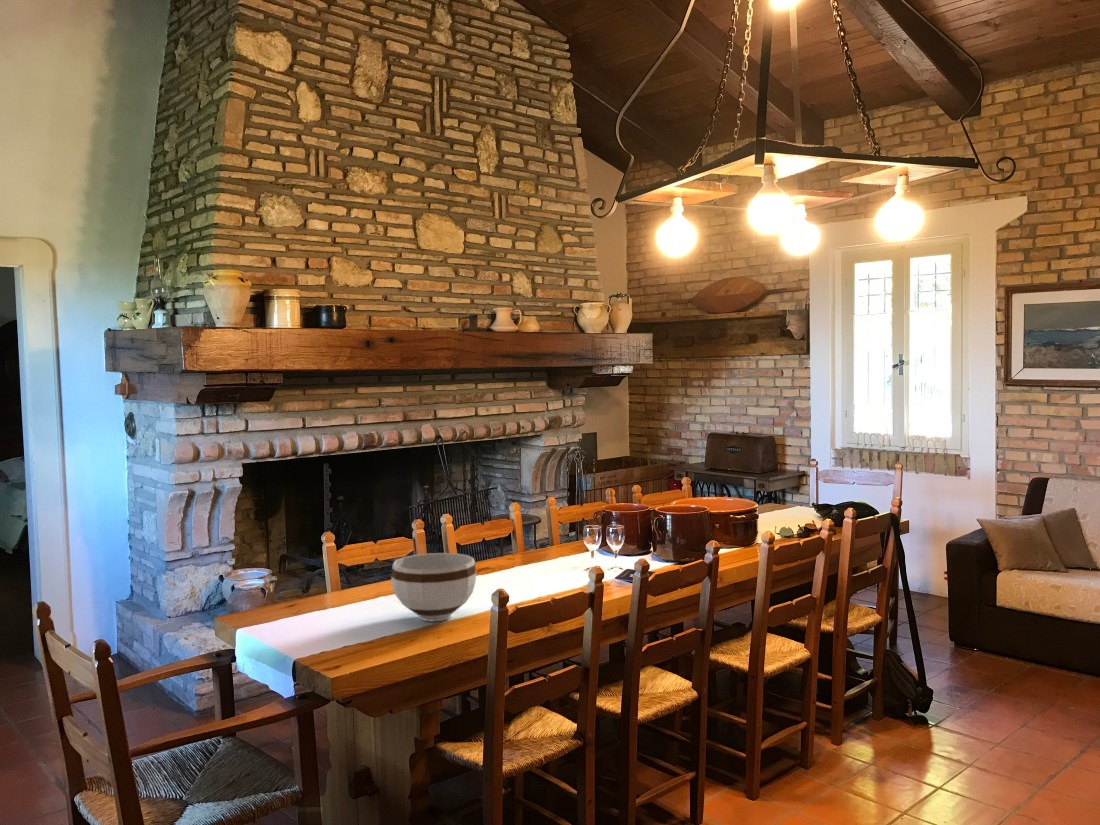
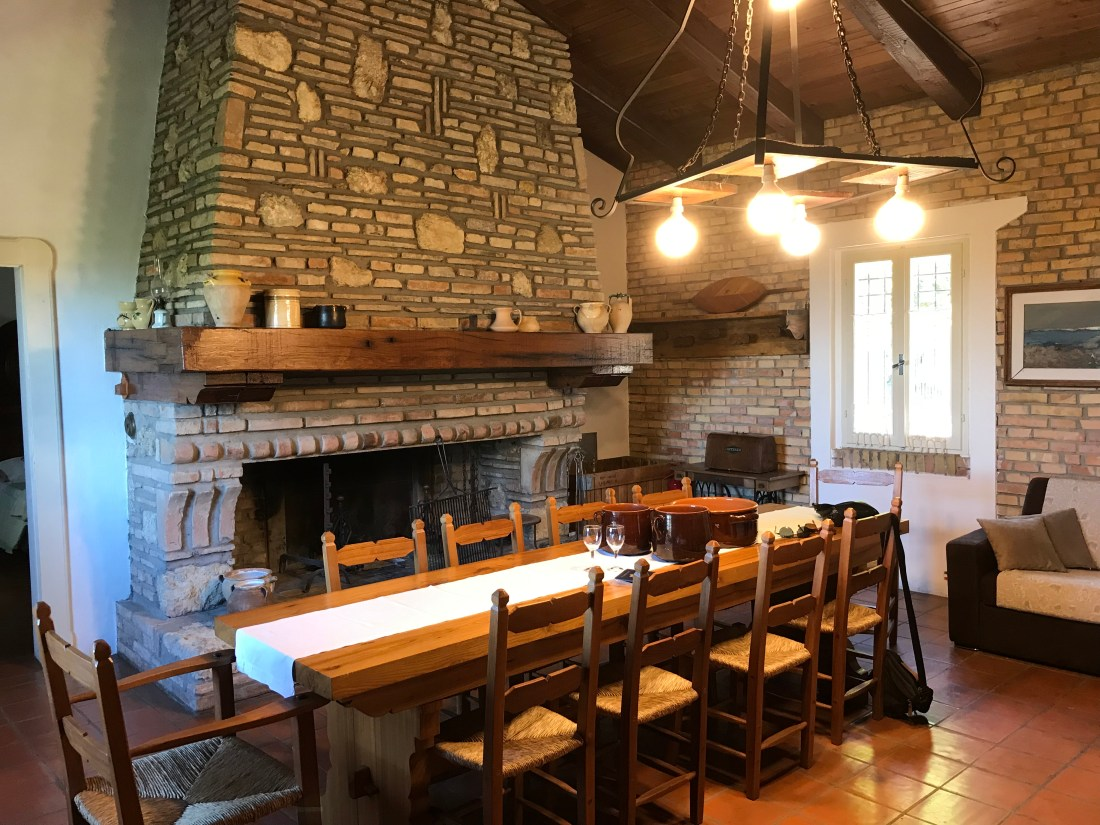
- bowl [390,552,477,622]
